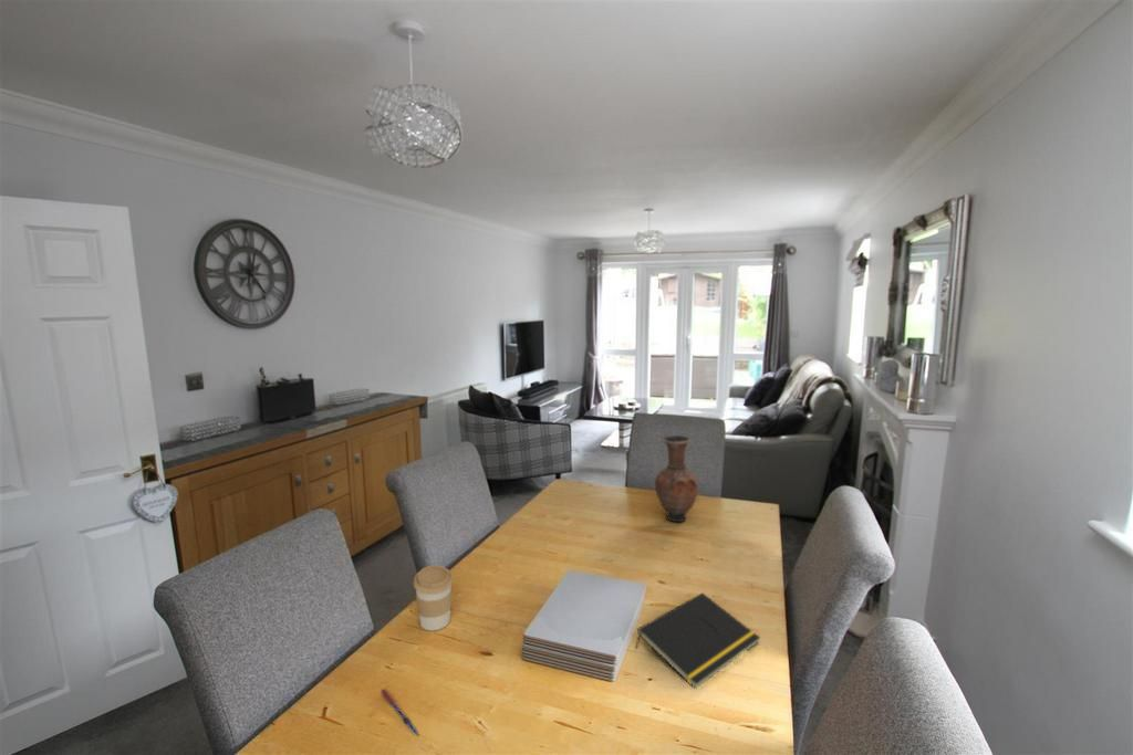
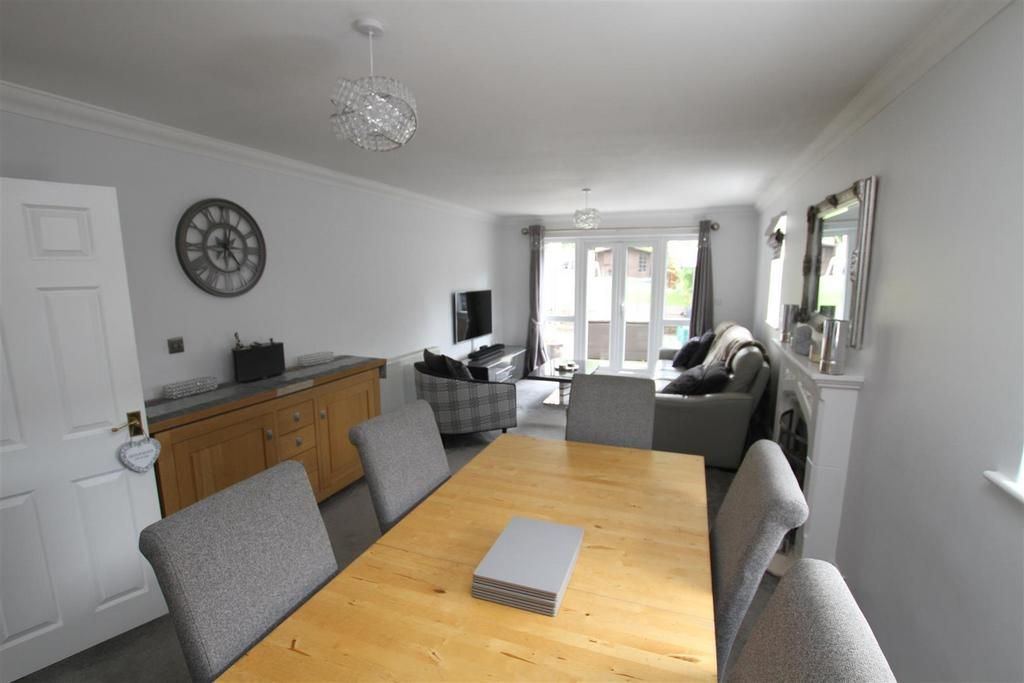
- vase [654,434,699,524]
- pen [380,688,420,737]
- coffee cup [413,564,455,632]
- notepad [635,591,761,690]
